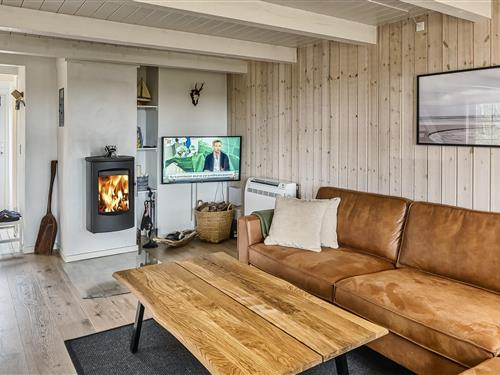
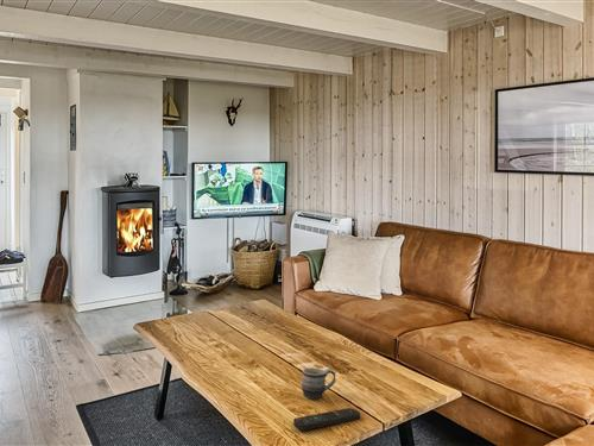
+ remote control [292,407,361,432]
+ mug [301,366,336,401]
